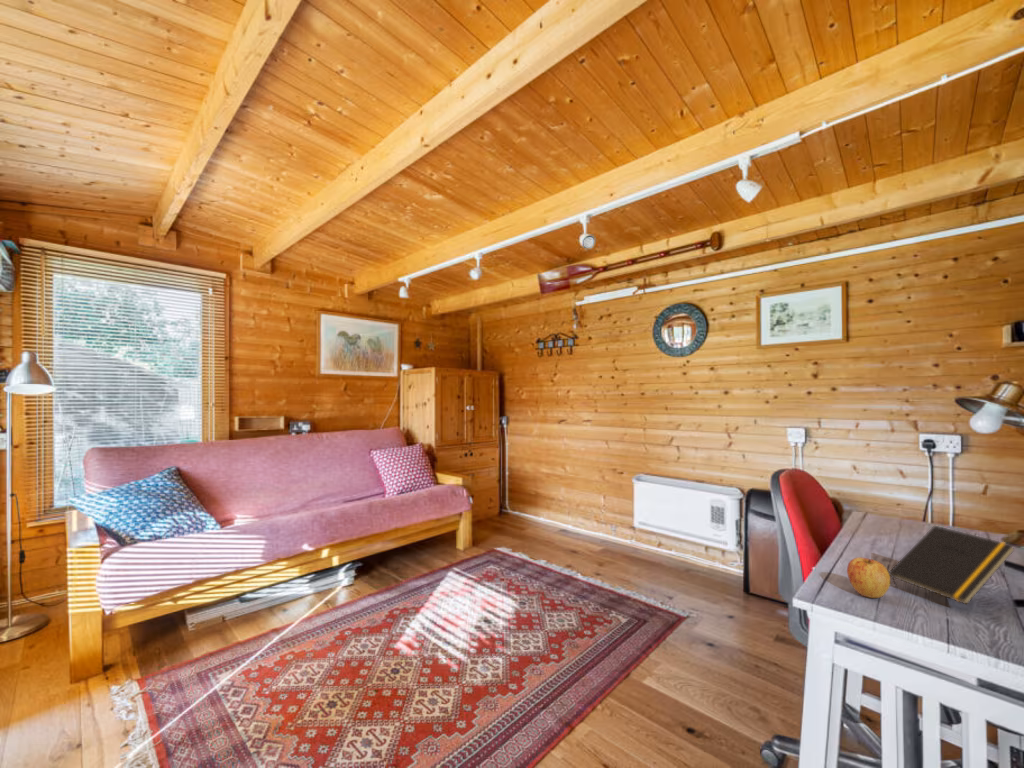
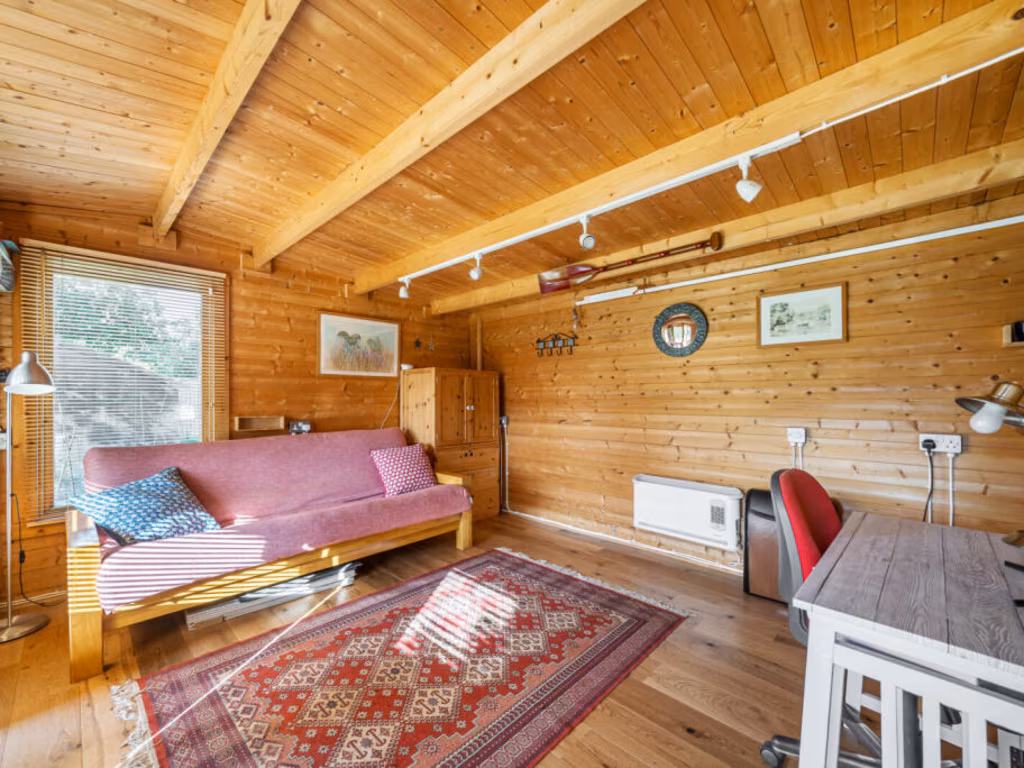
- notepad [888,525,1016,606]
- apple [846,556,891,599]
